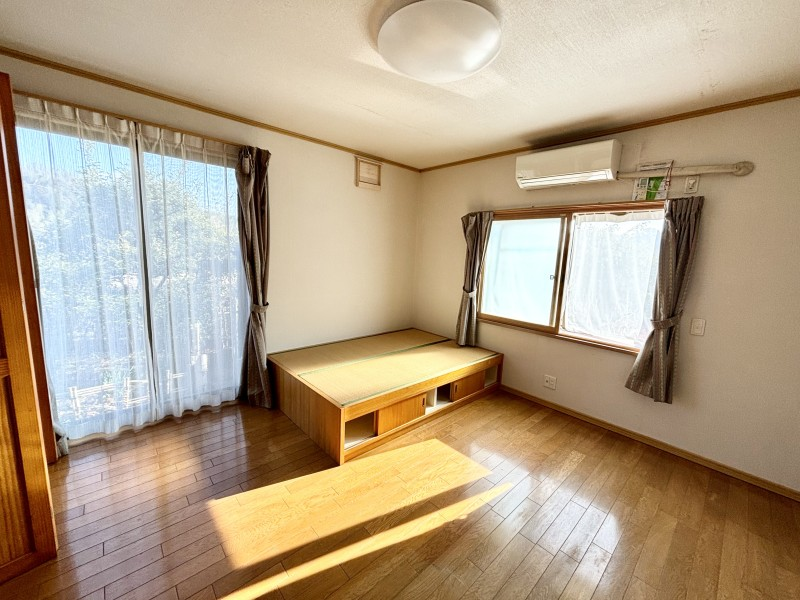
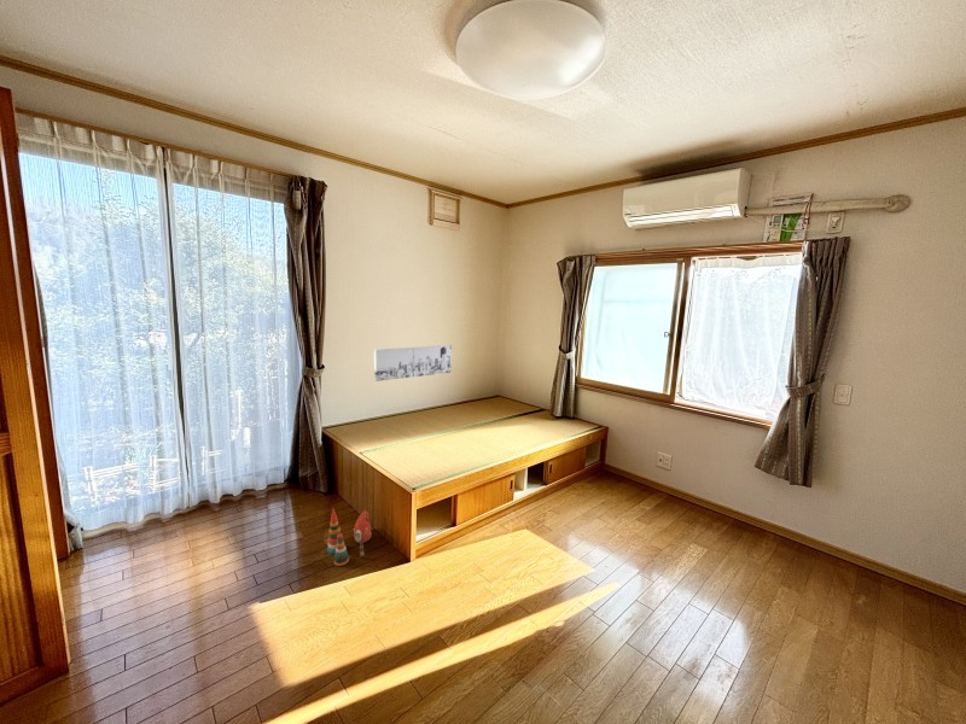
+ stacking toy [326,507,373,567]
+ wall art [373,344,453,383]
